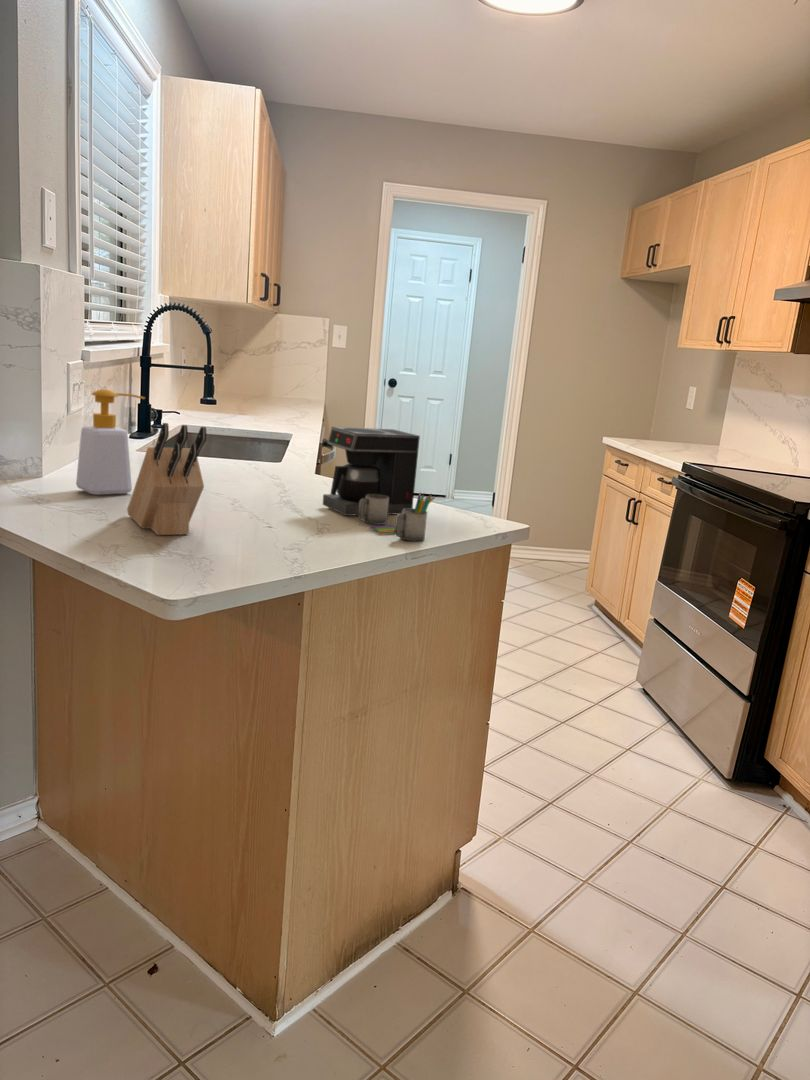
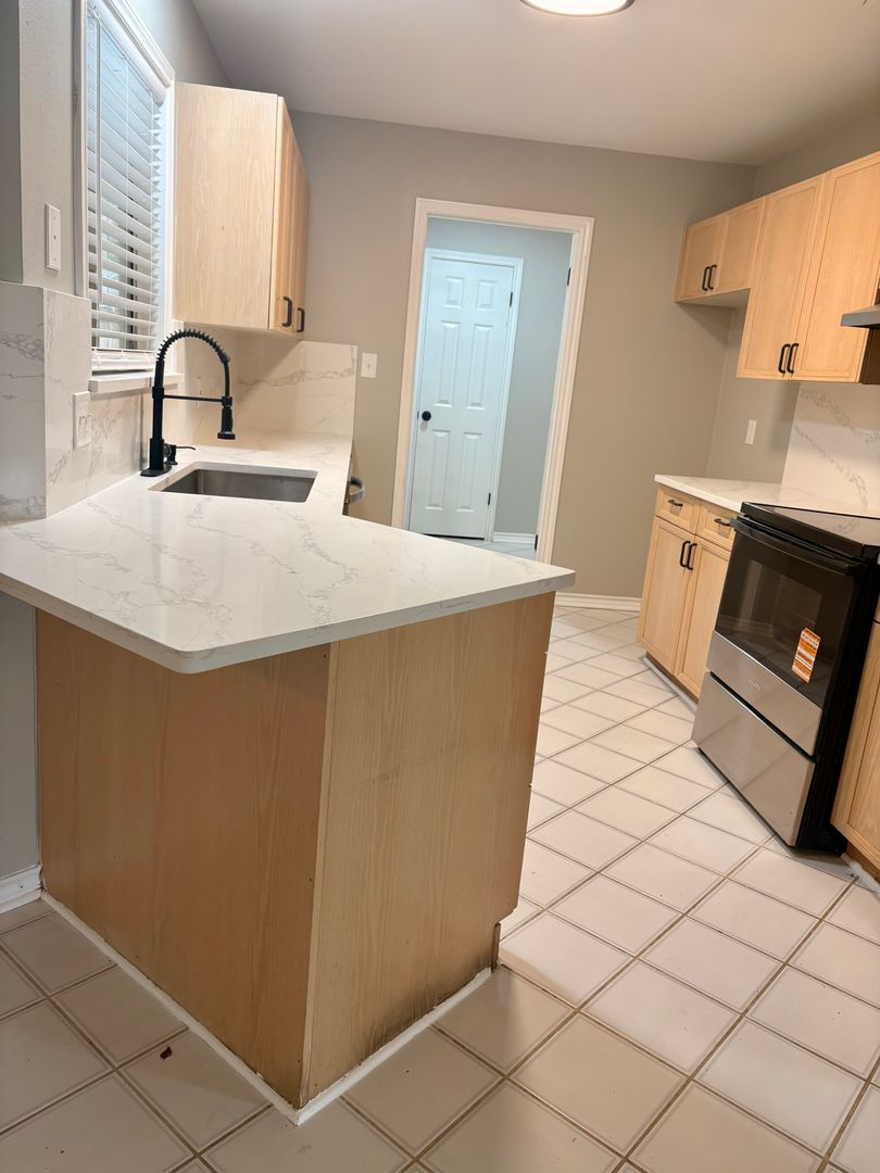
- coffee maker [322,426,437,542]
- soap bottle [75,388,146,496]
- knife block [126,422,207,536]
